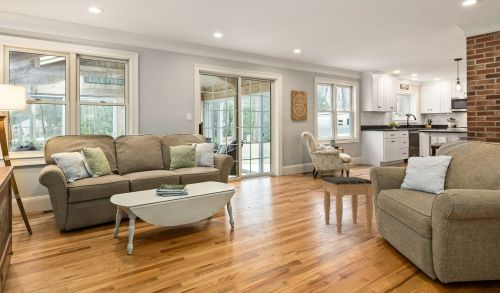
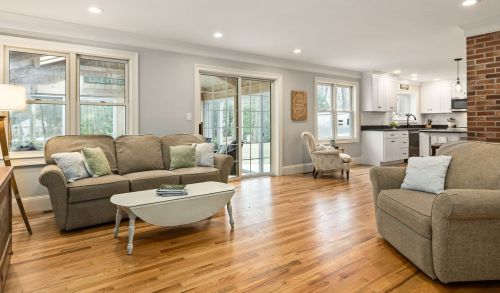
- footstool [320,176,375,234]
